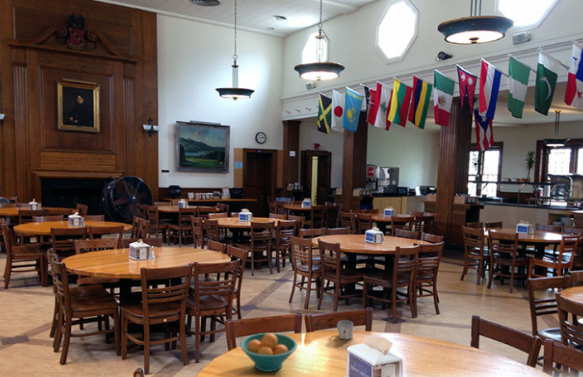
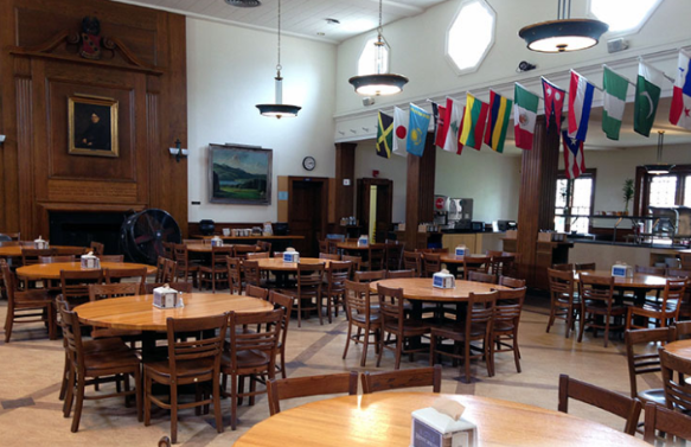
- mug [336,319,354,341]
- fruit bowl [239,332,298,373]
